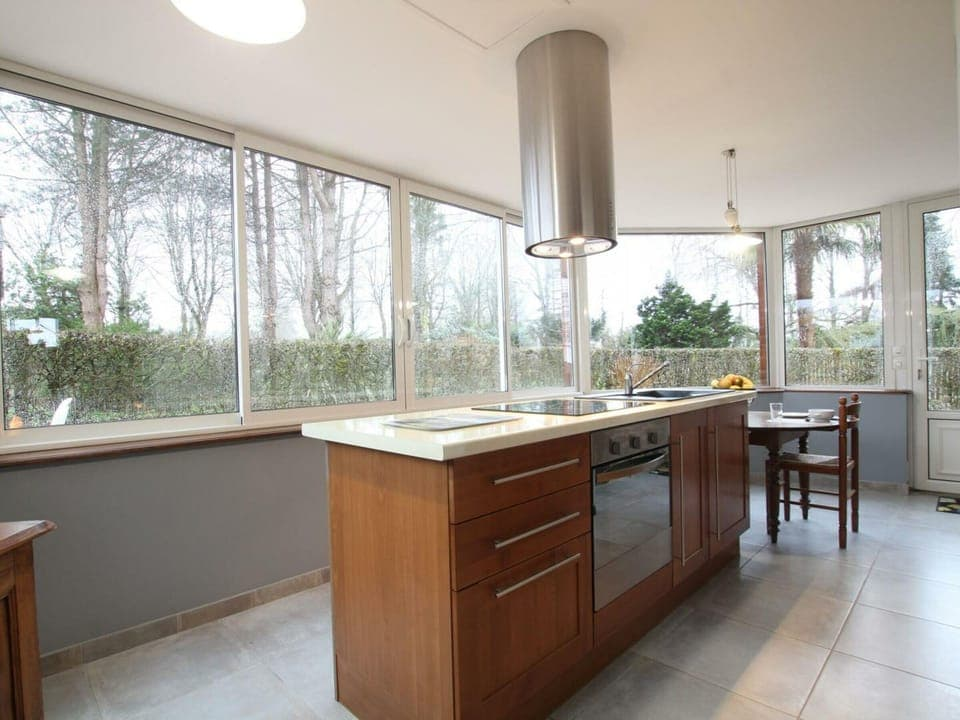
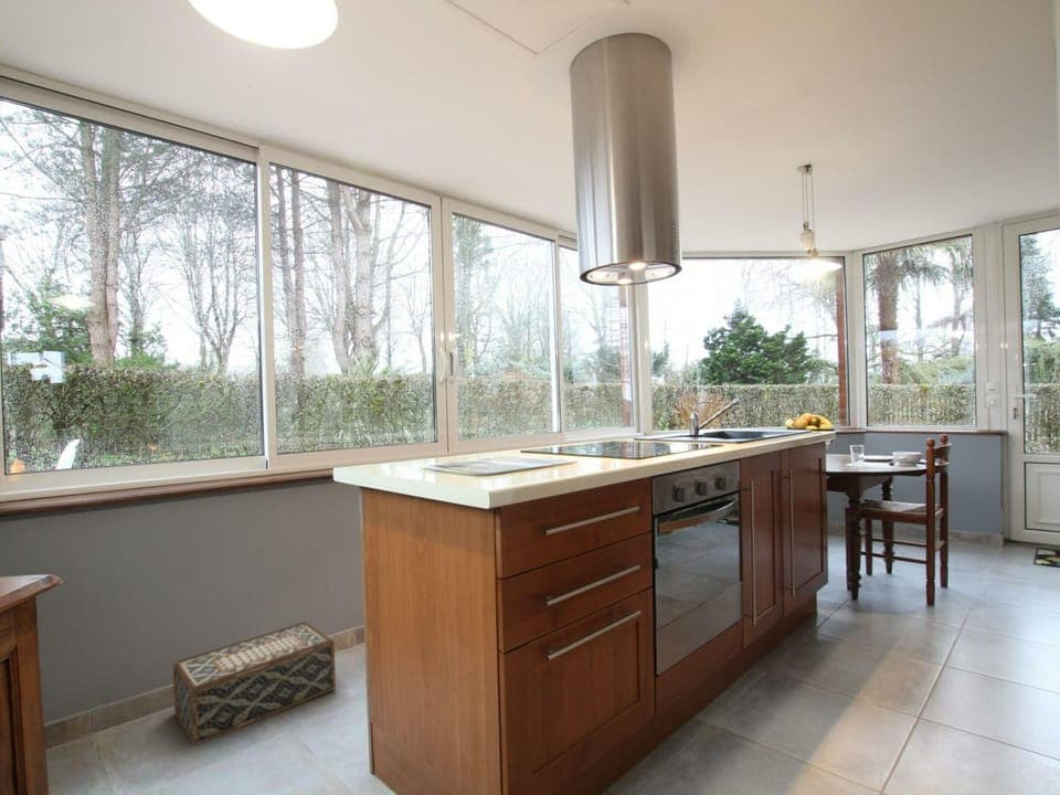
+ woven basket [172,621,337,745]
